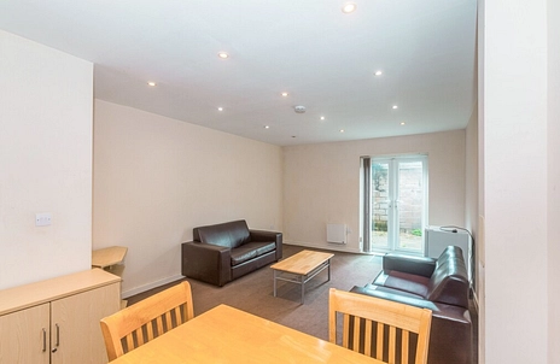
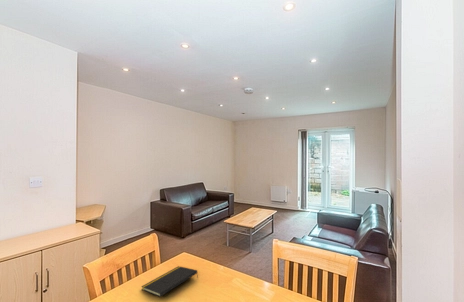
+ notepad [140,265,199,298]
